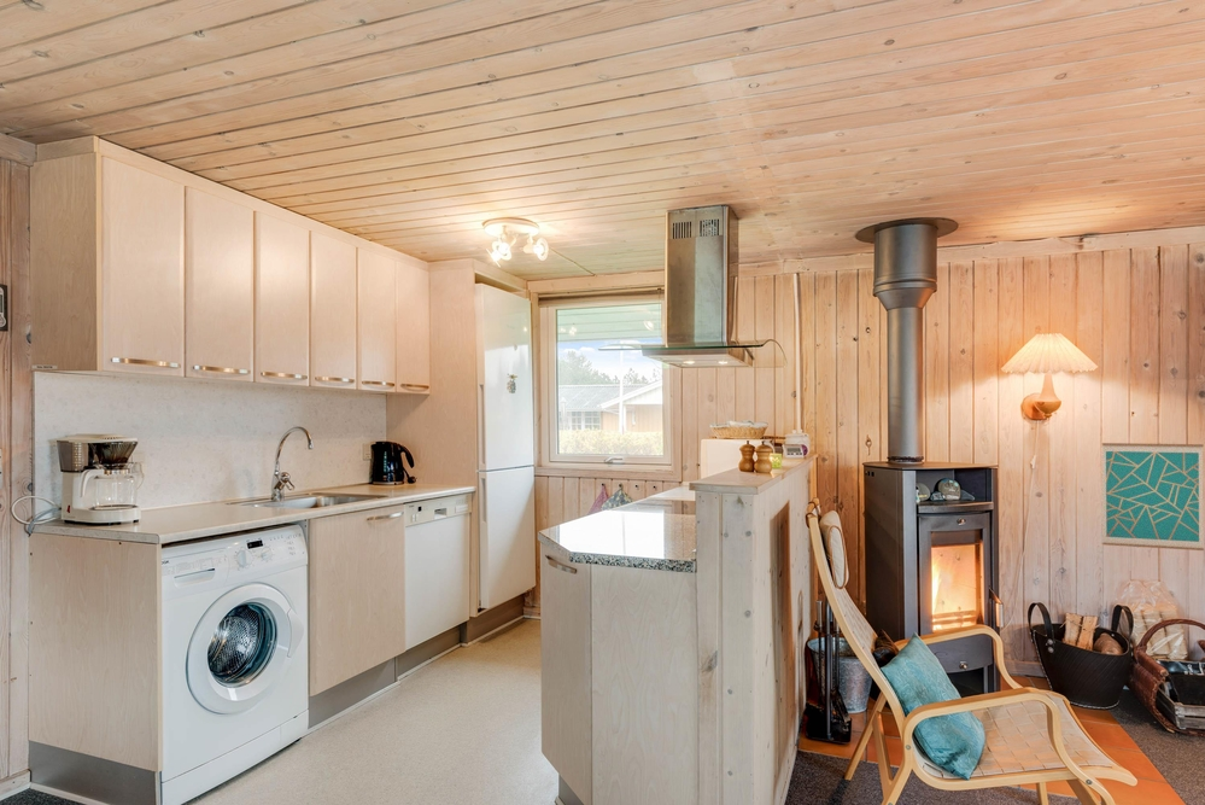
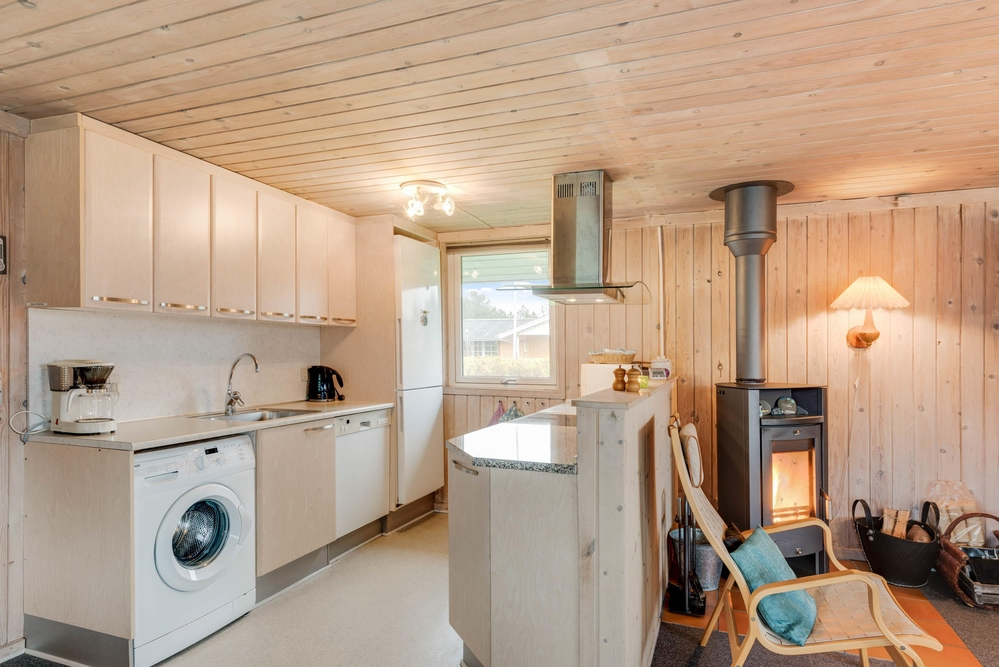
- wall art [1101,442,1205,552]
